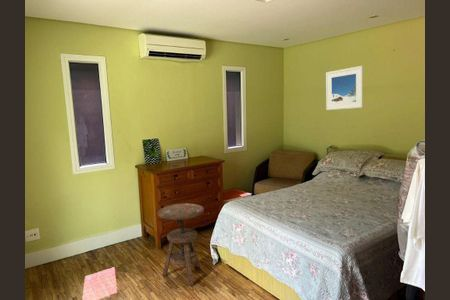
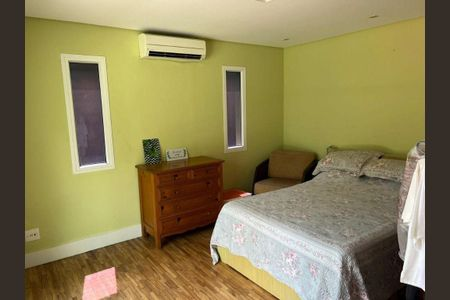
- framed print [325,65,364,111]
- side table [157,202,205,286]
